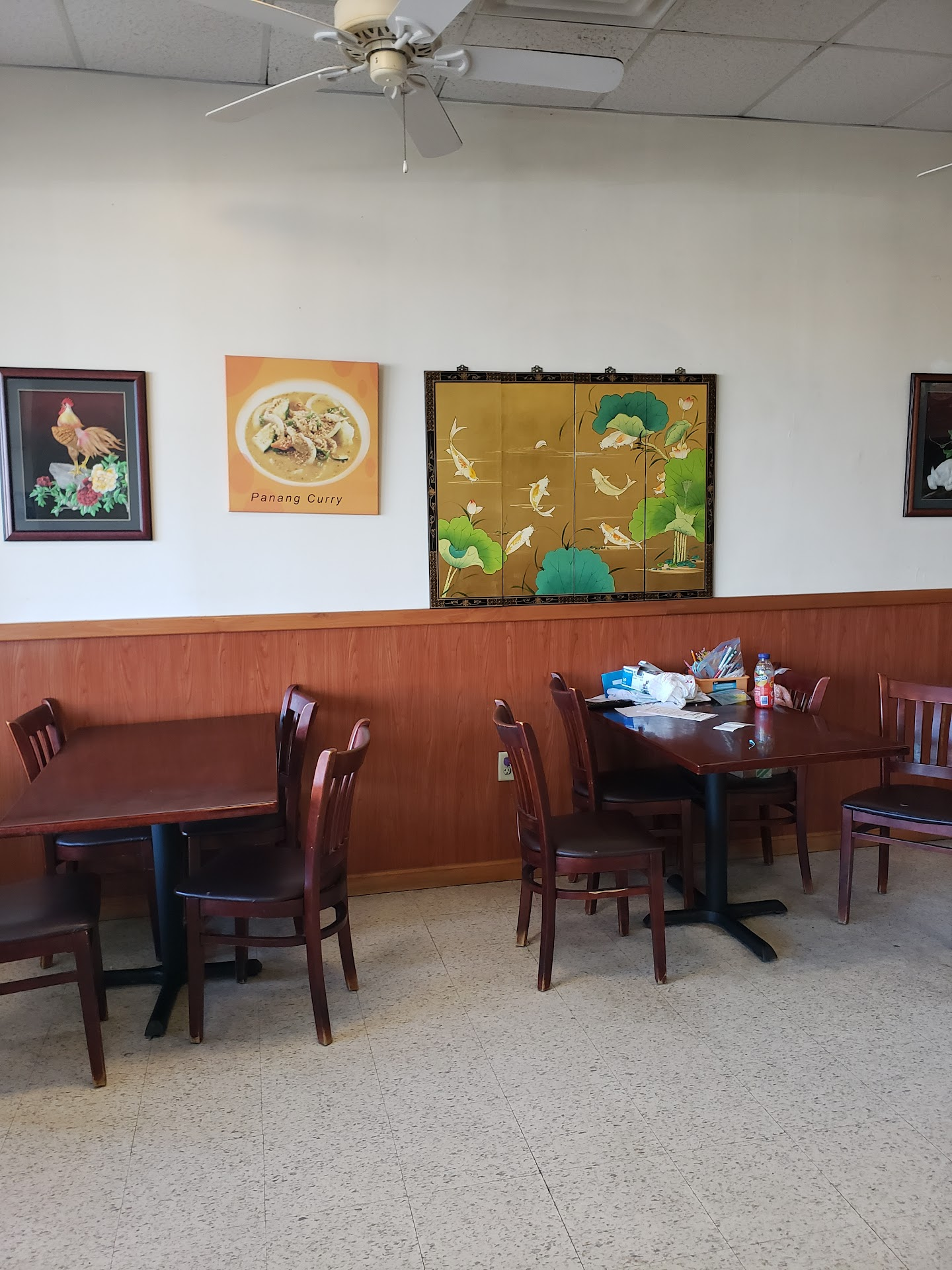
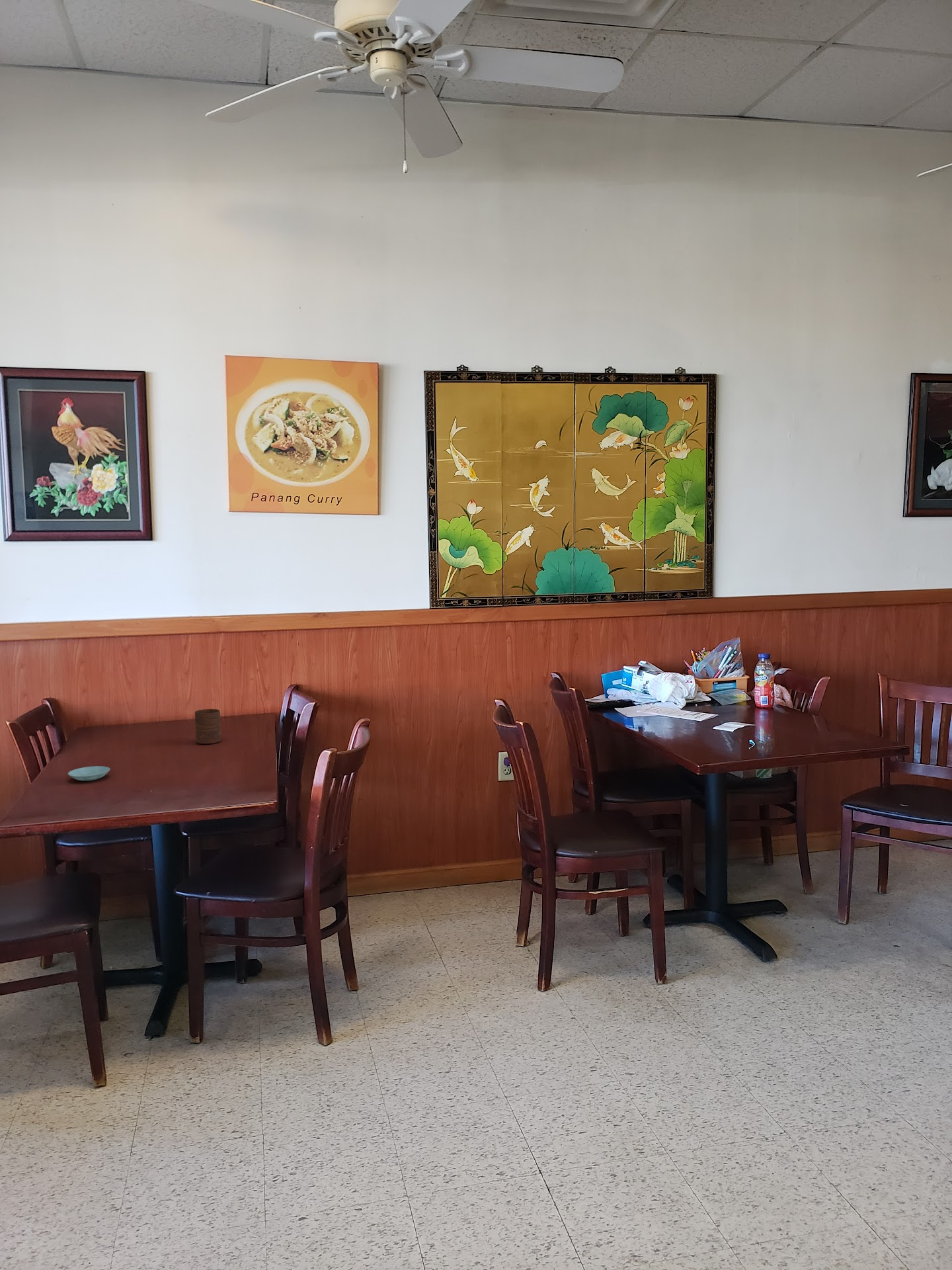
+ cup [194,708,221,745]
+ saucer [67,765,110,782]
